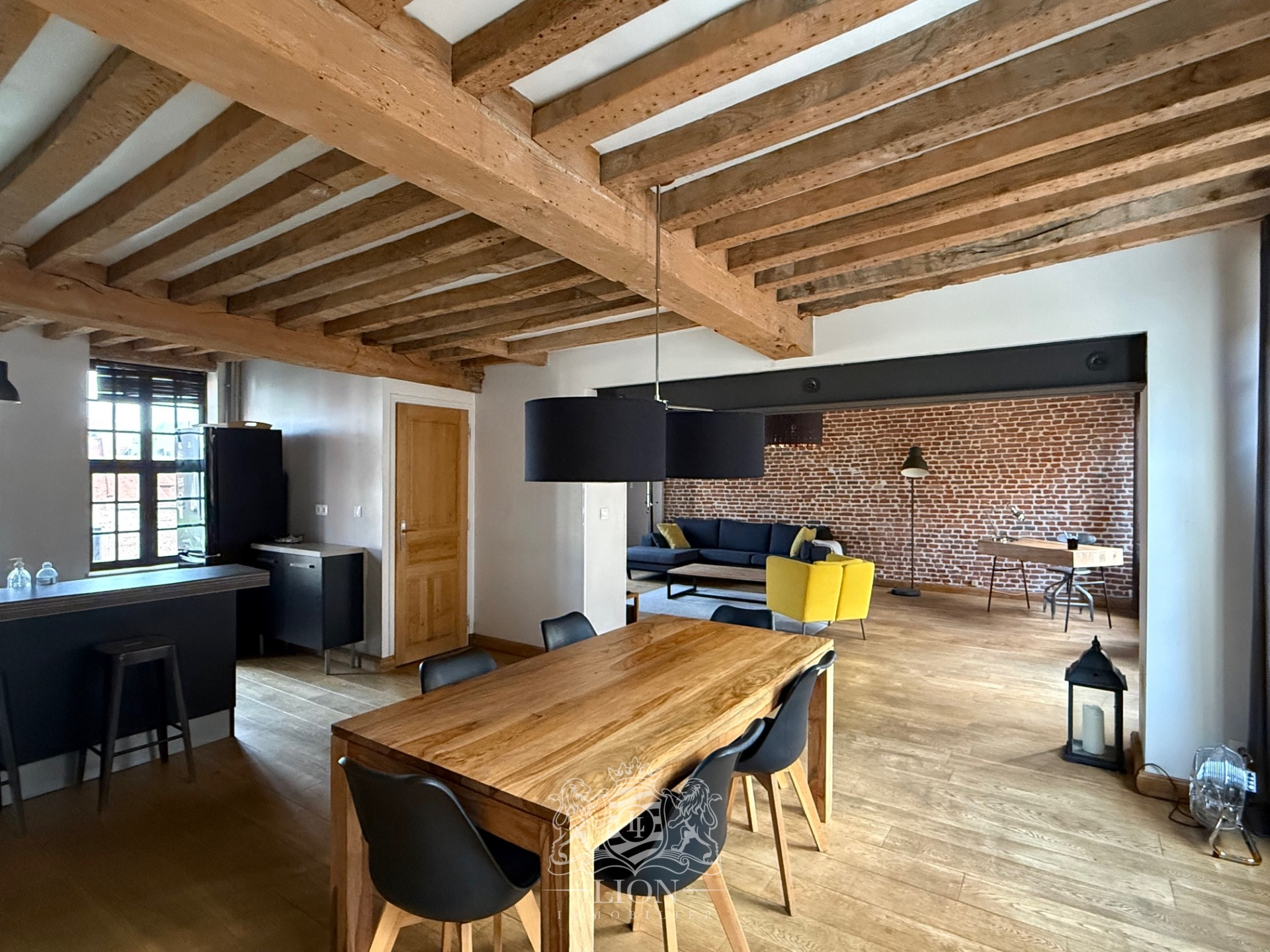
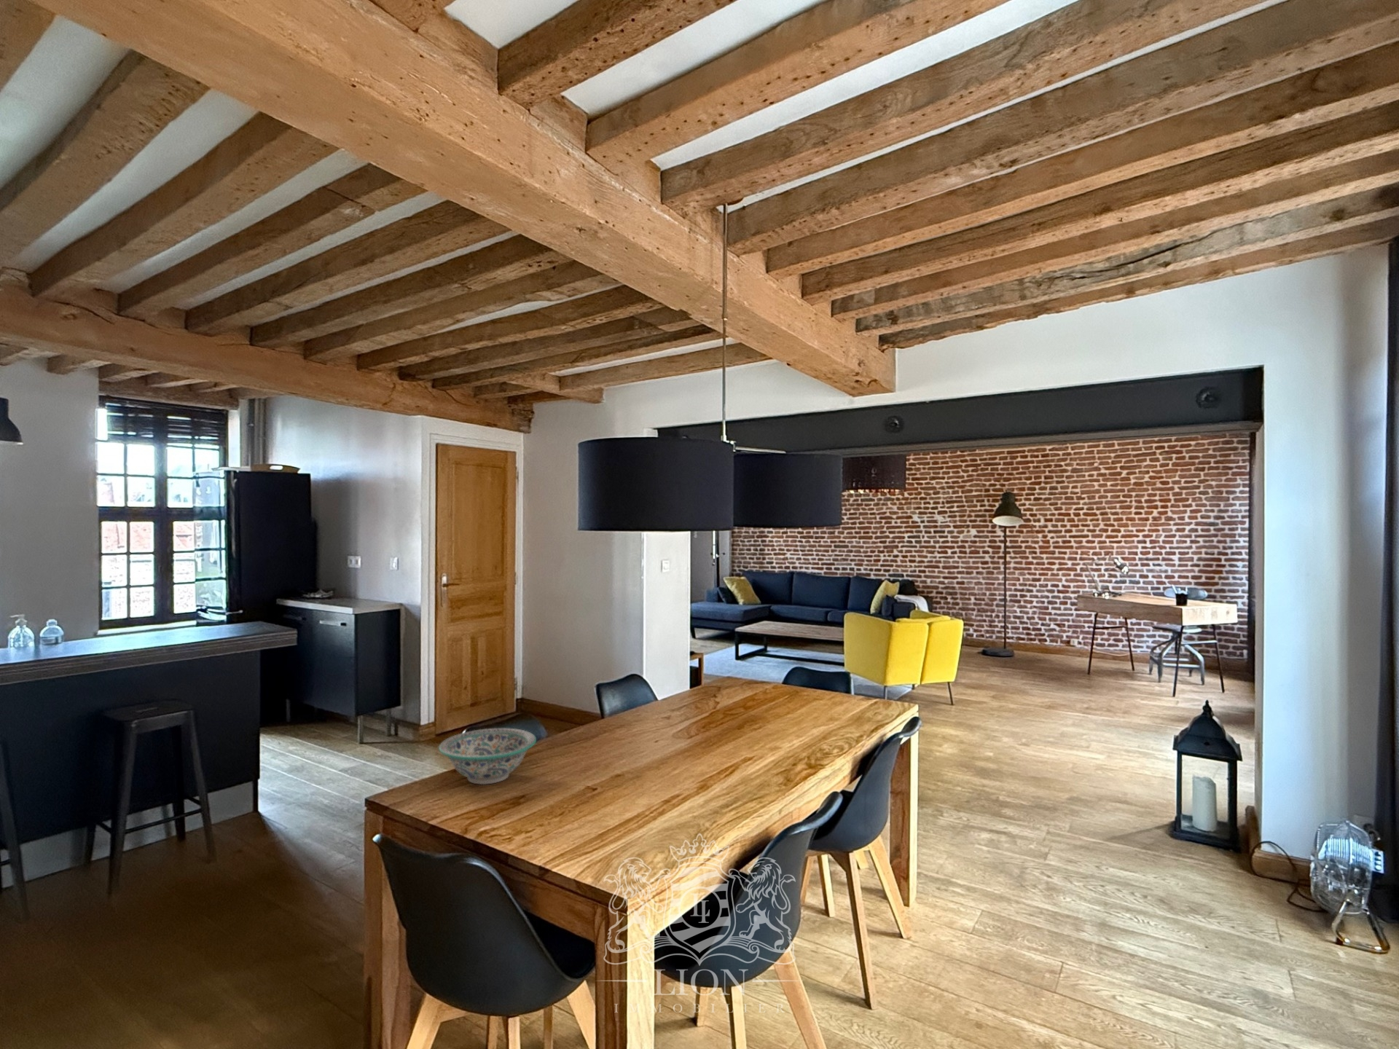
+ decorative bowl [438,727,536,786]
